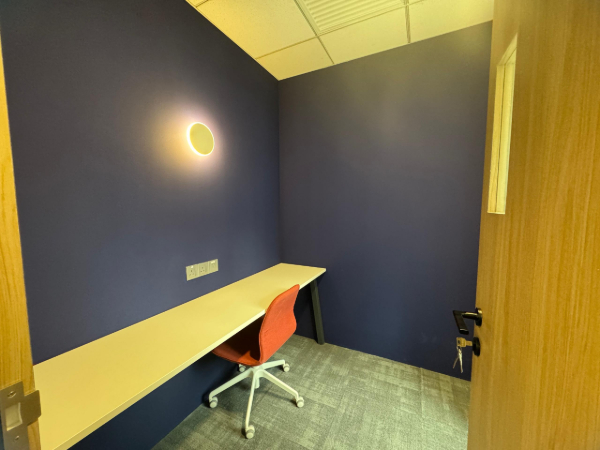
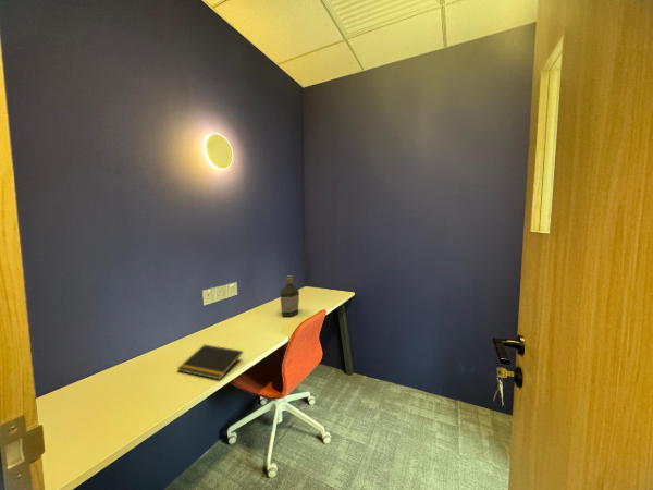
+ notepad [176,344,244,381]
+ bottle [280,274,300,317]
